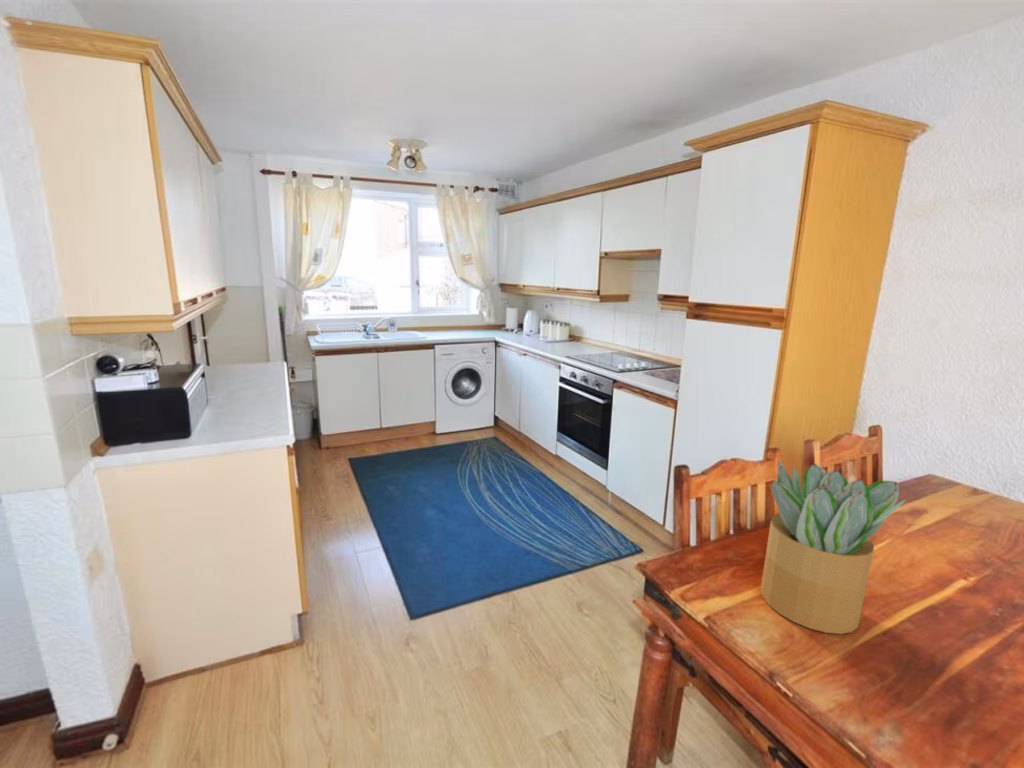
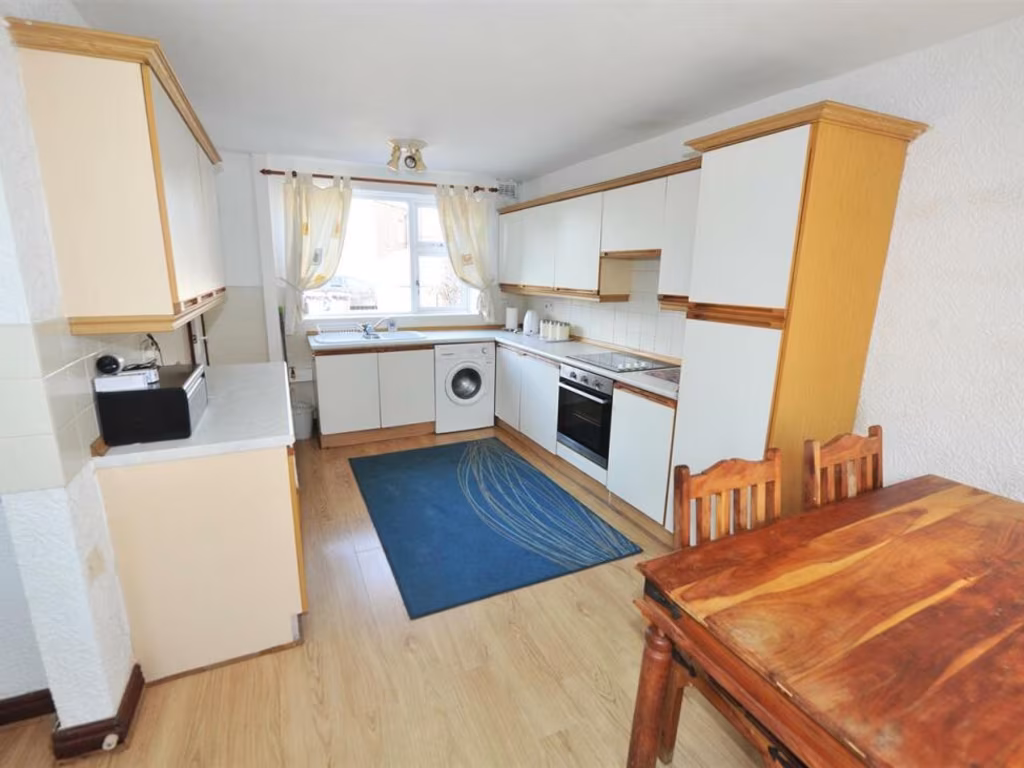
- potted plant [760,459,908,635]
